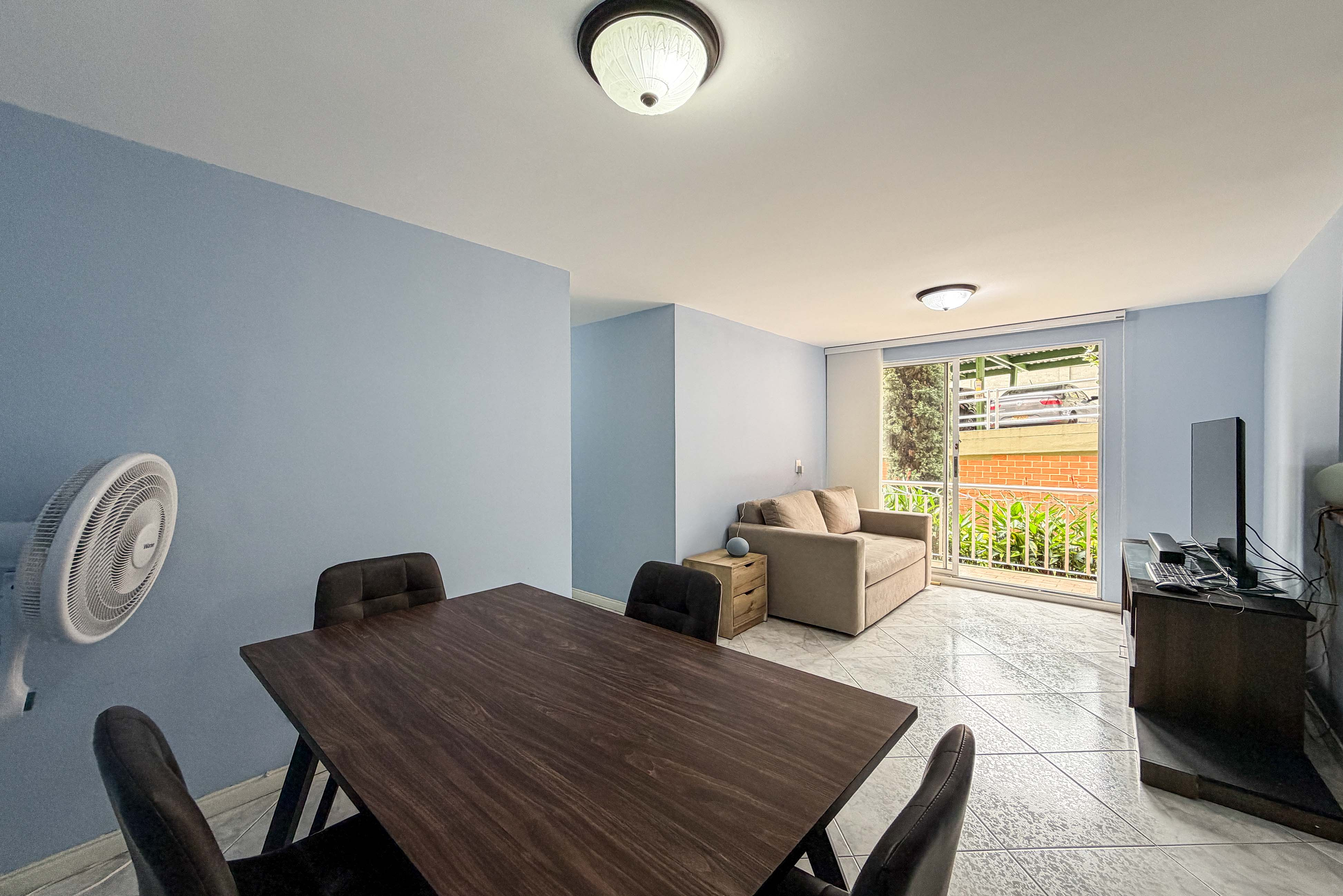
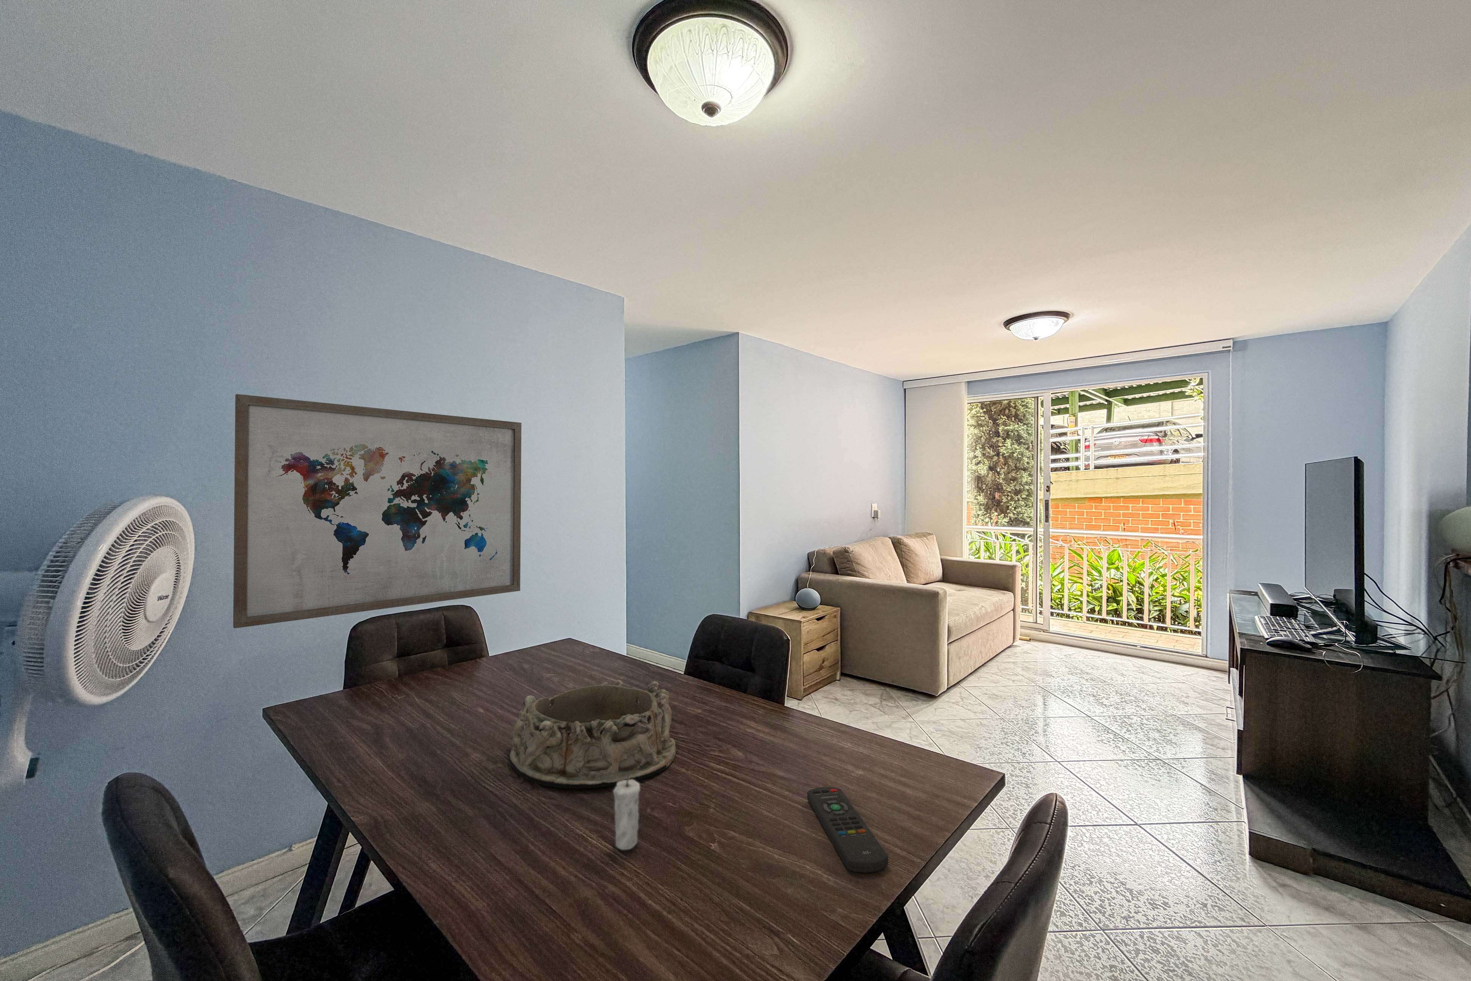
+ candle [612,770,641,851]
+ wall art [233,394,521,628]
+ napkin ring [509,680,677,789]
+ remote control [807,787,888,873]
